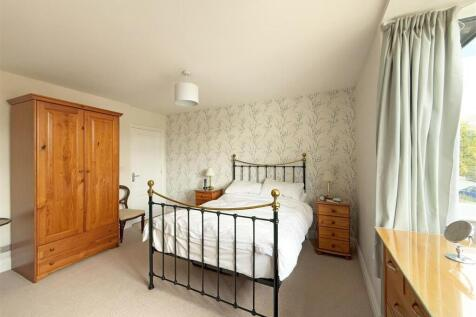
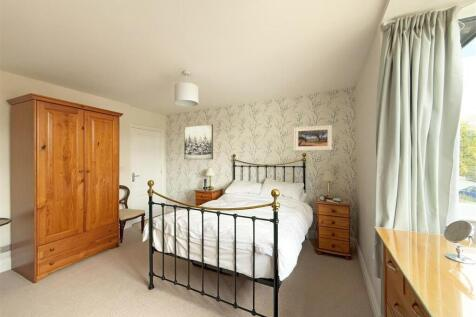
+ wall art [183,123,214,160]
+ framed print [293,124,333,151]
